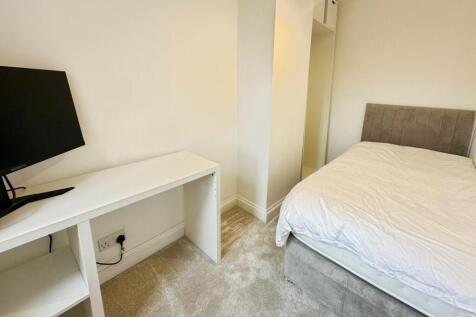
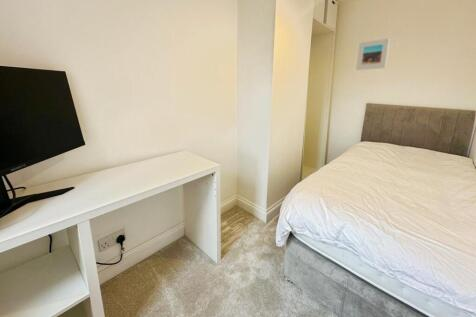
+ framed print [355,37,391,71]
